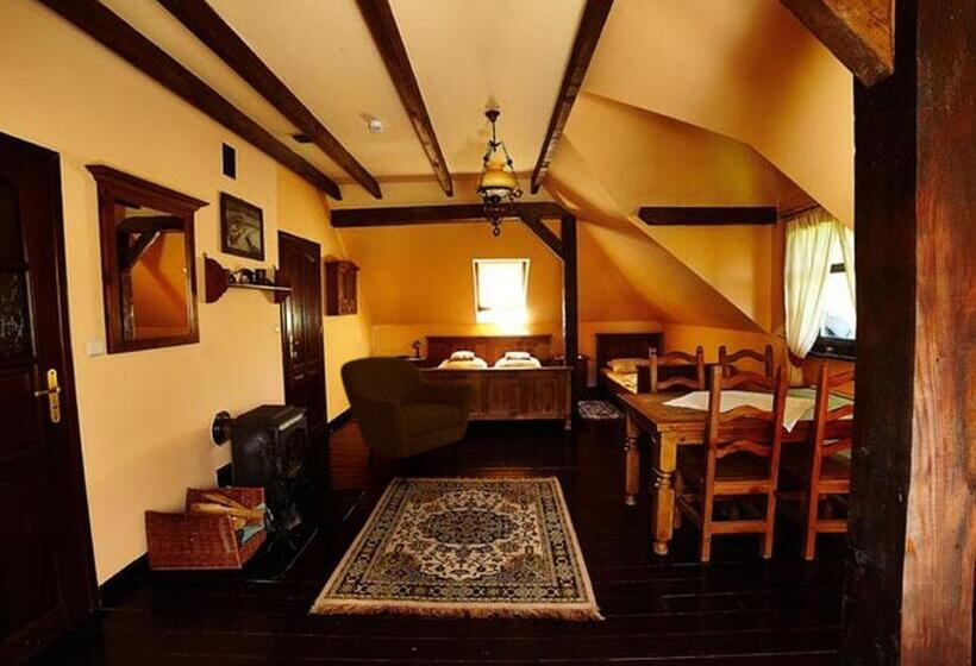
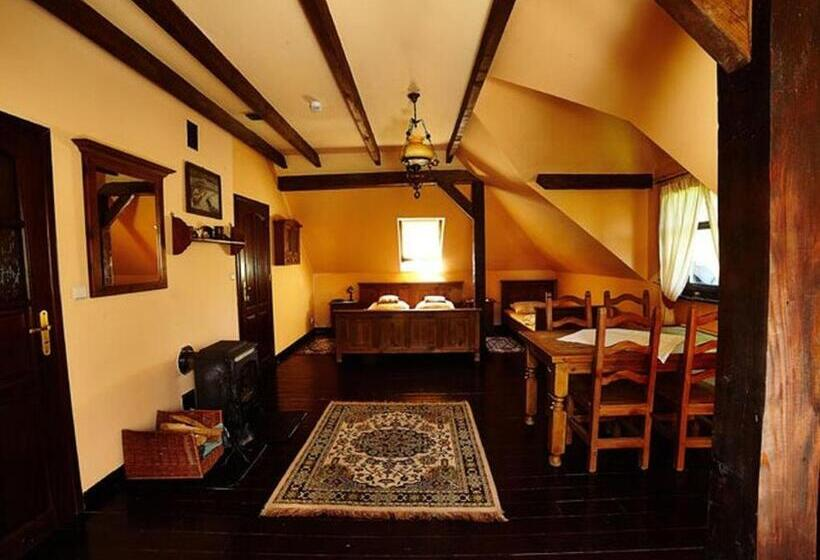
- armchair [339,356,476,484]
